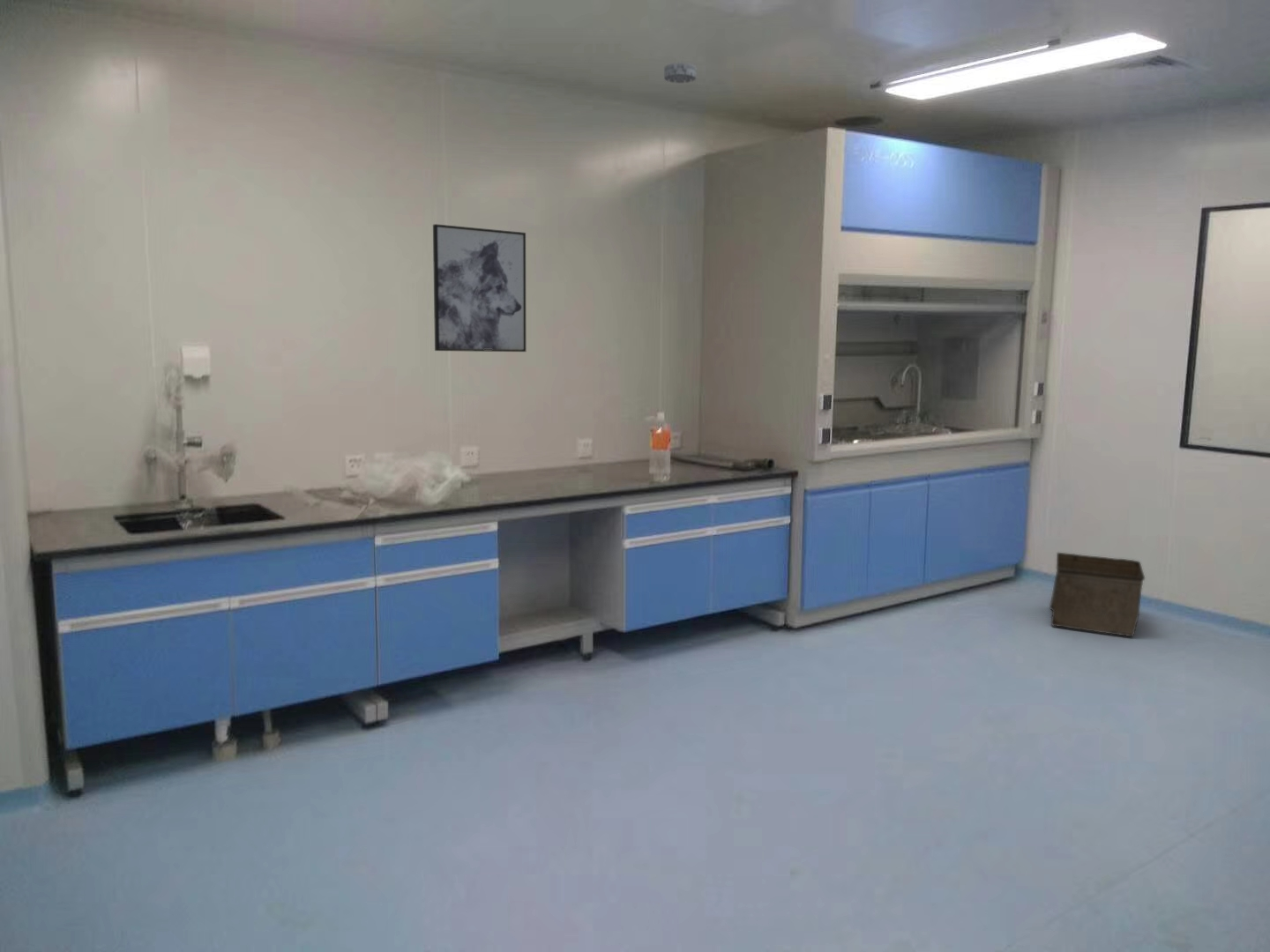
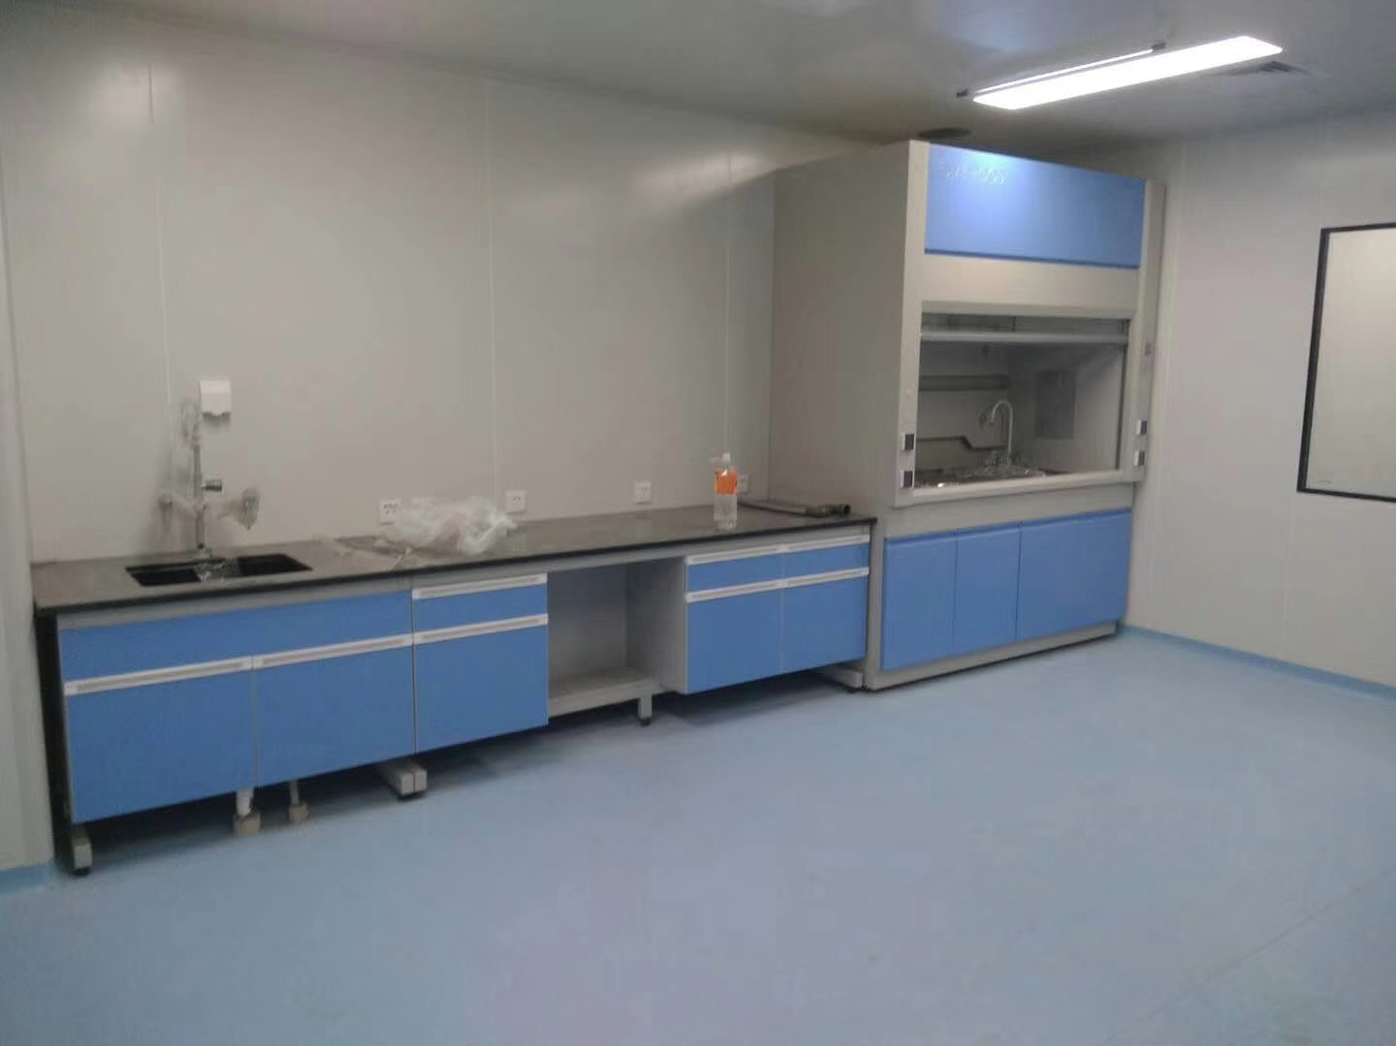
- wall art [432,223,527,353]
- storage bin [1049,552,1146,637]
- smoke detector [663,62,697,84]
